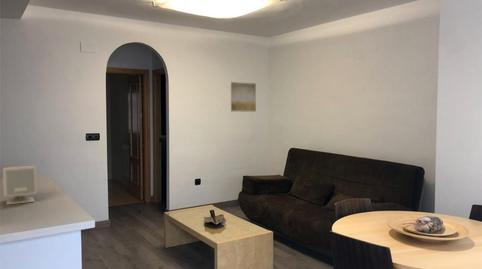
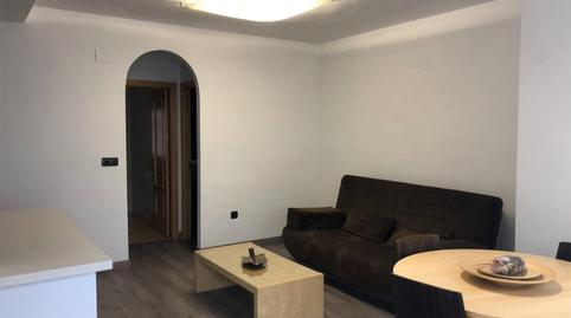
- speaker [2,165,38,205]
- wall art [230,81,257,112]
